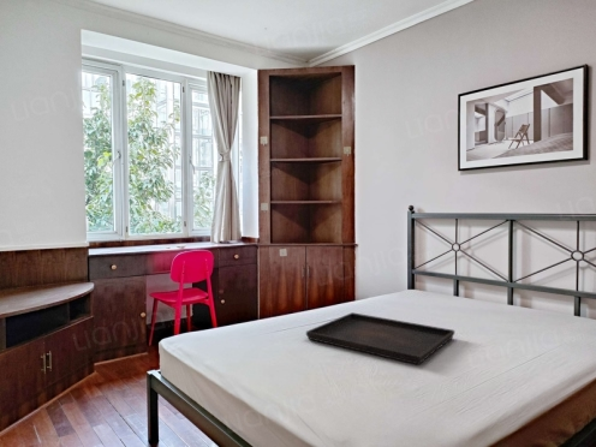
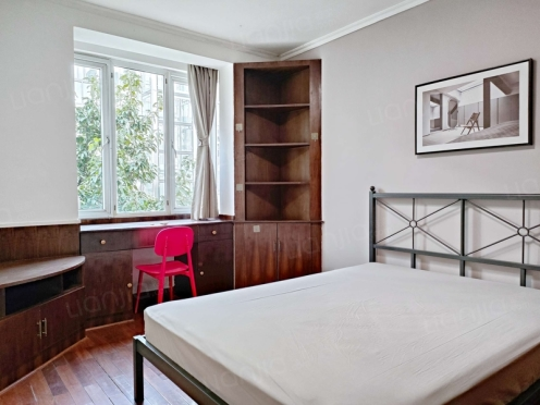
- serving tray [305,311,455,365]
